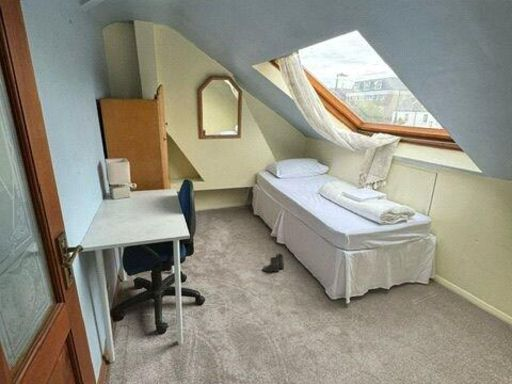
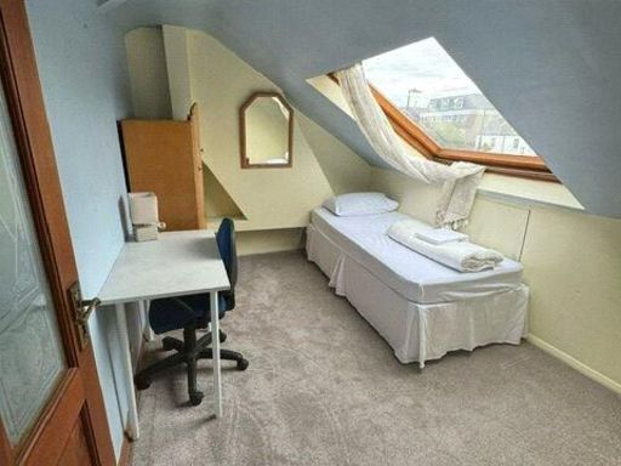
- boots [262,252,285,273]
